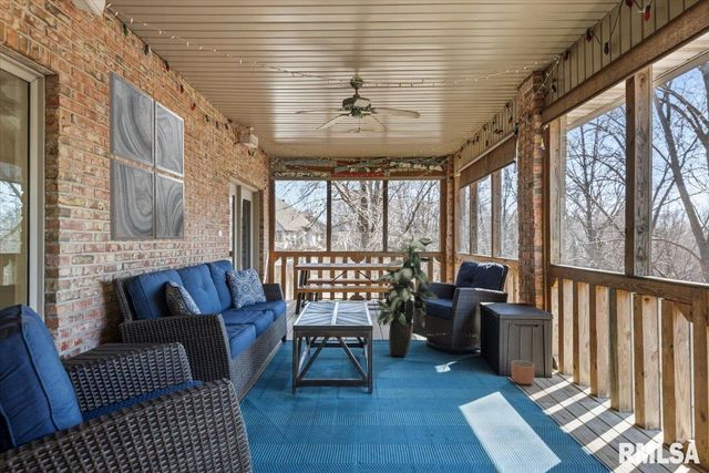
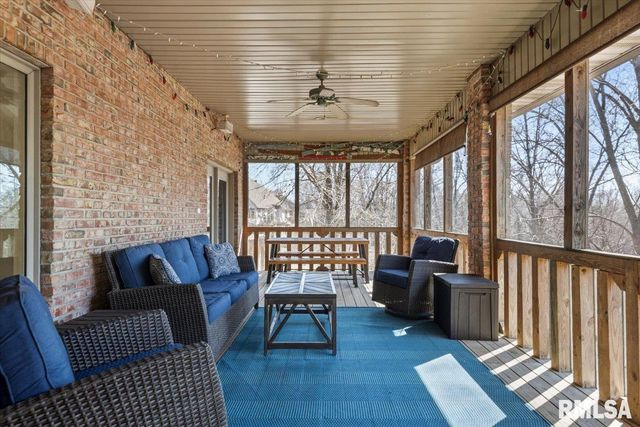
- wall art [107,71,185,241]
- indoor plant [374,232,440,358]
- planter [511,359,536,385]
